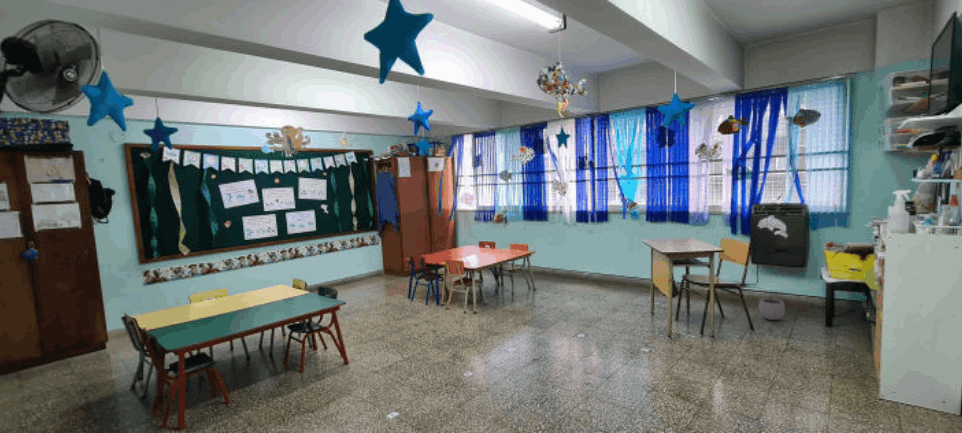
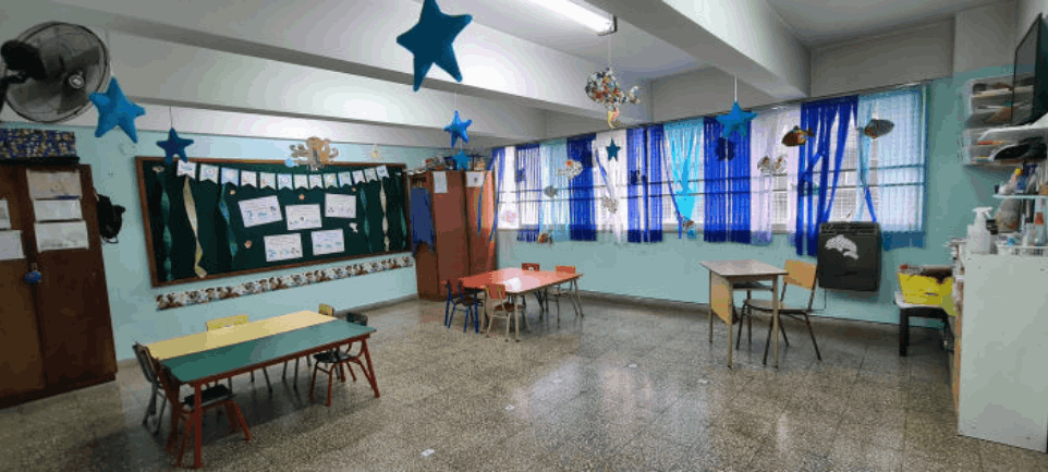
- plant pot [758,293,786,321]
